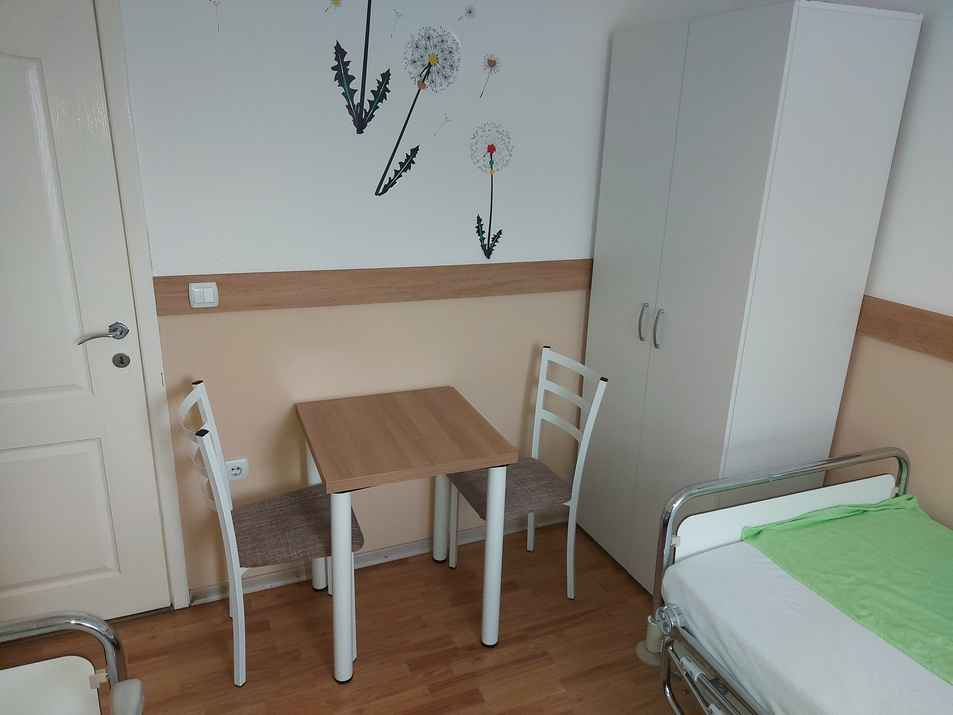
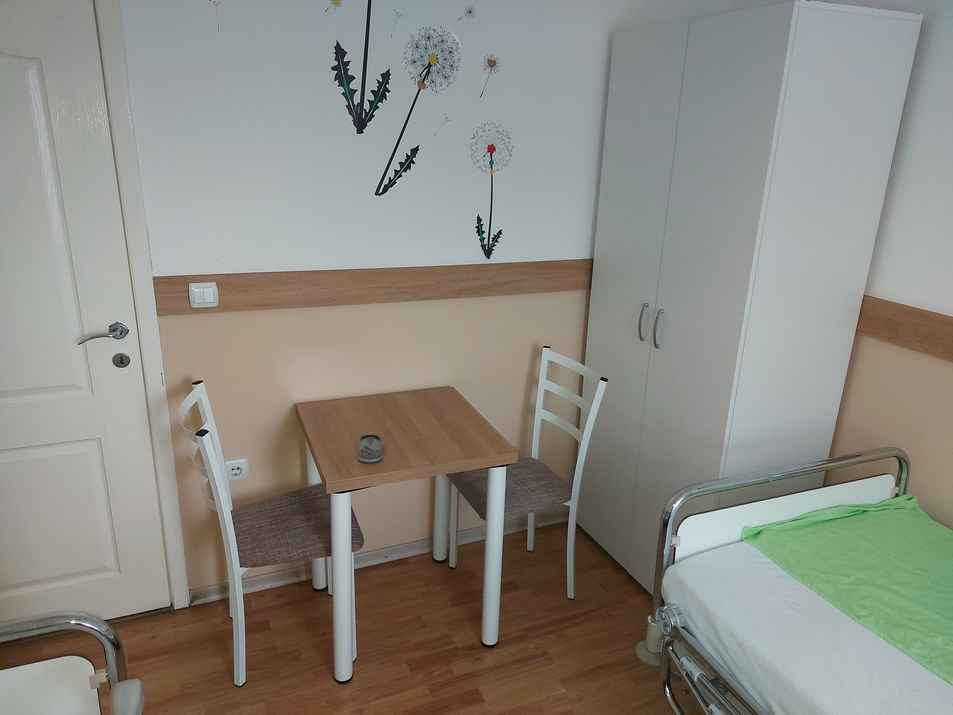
+ tea glass holder [357,430,384,463]
